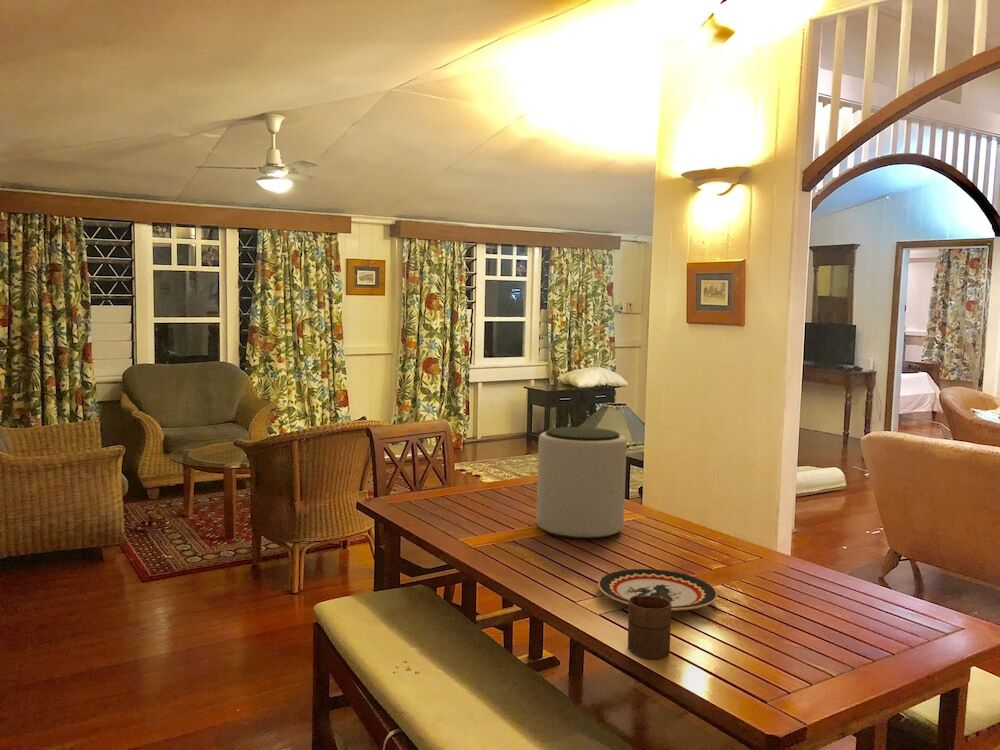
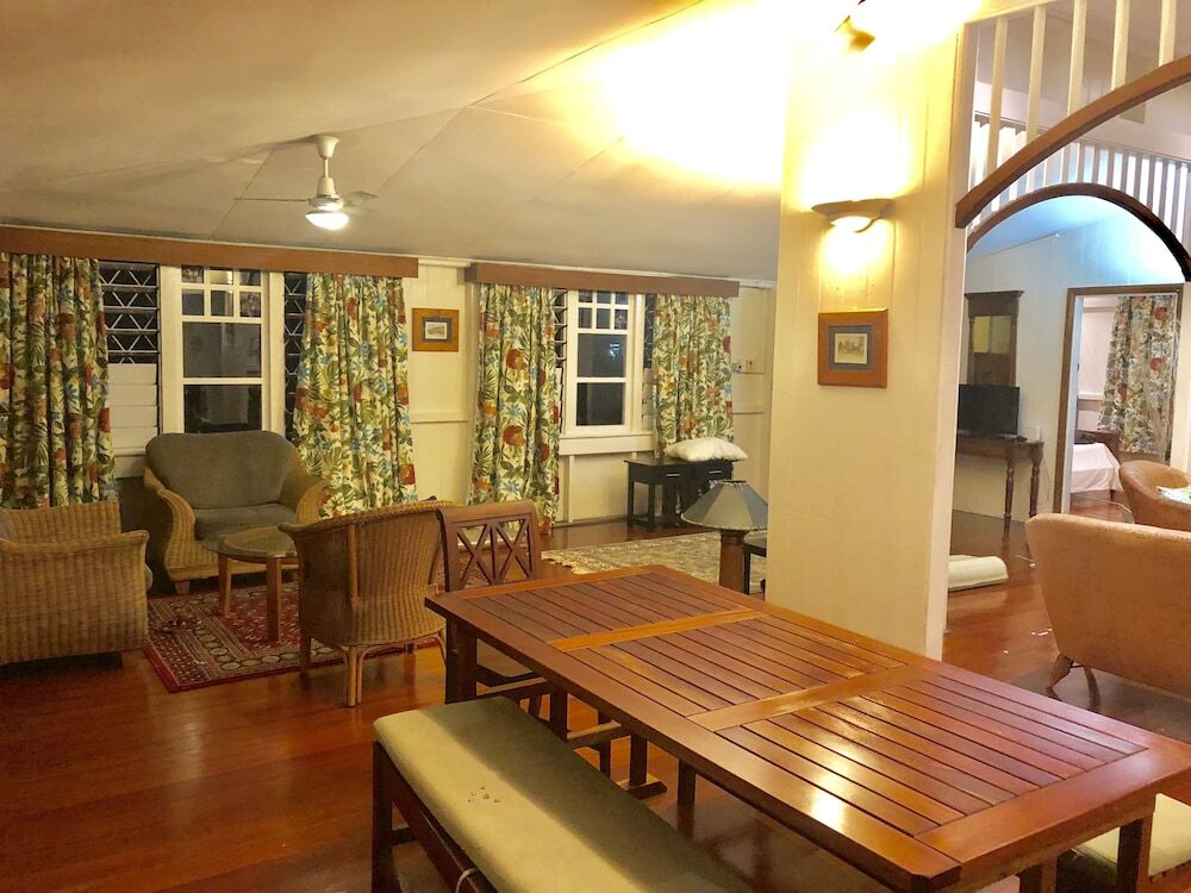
- plant pot [535,426,628,540]
- cup [627,595,672,659]
- plate [597,568,719,612]
